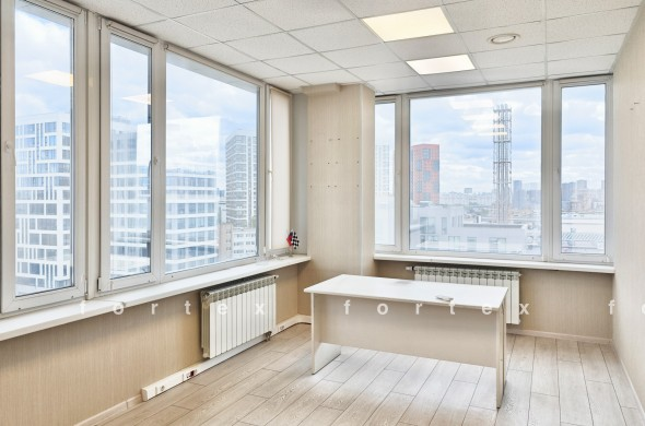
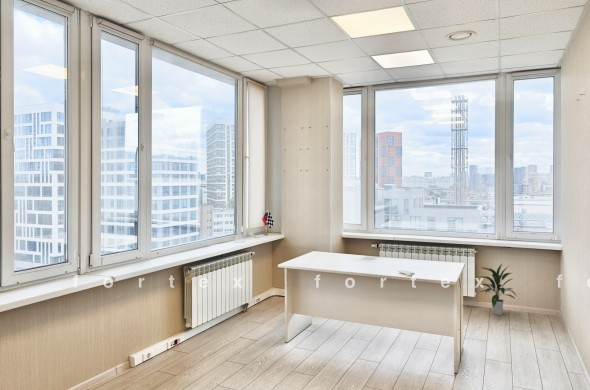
+ indoor plant [478,263,517,316]
